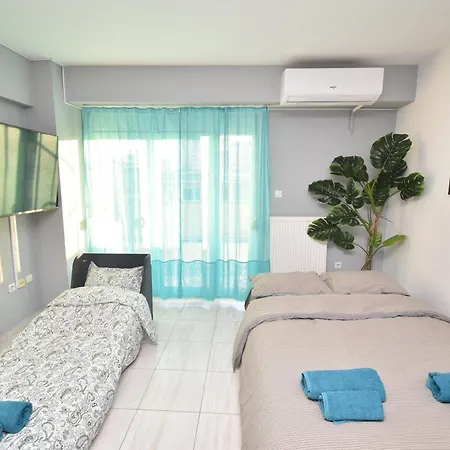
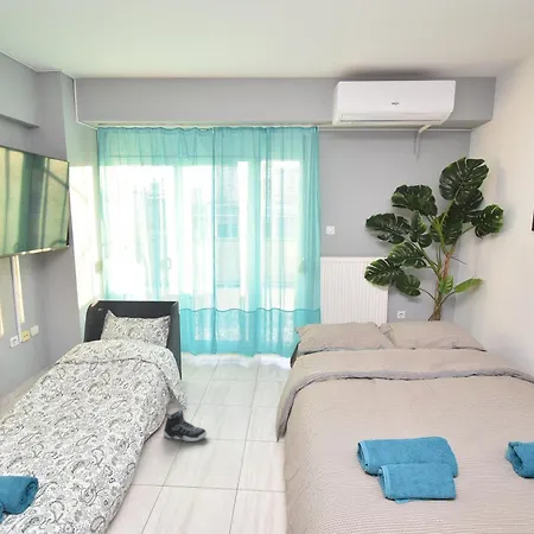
+ sneaker [163,408,208,443]
